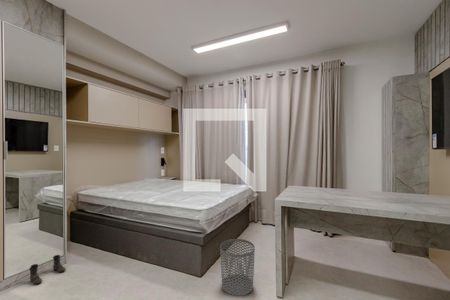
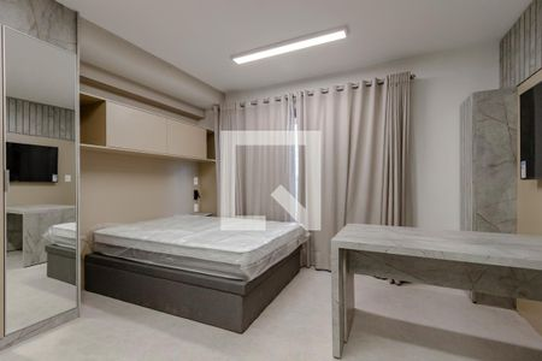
- waste bin [219,238,256,297]
- boots [28,254,67,285]
